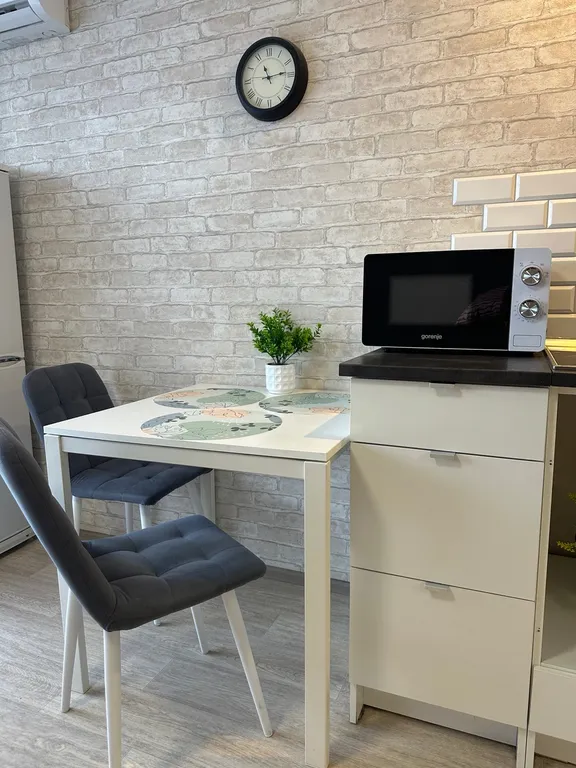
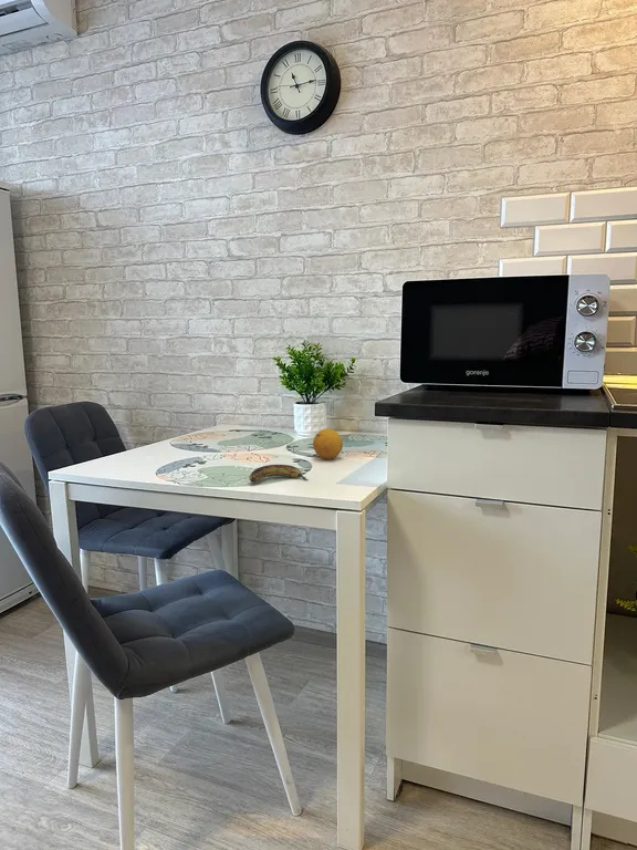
+ fruit [312,427,344,460]
+ banana [248,464,310,484]
